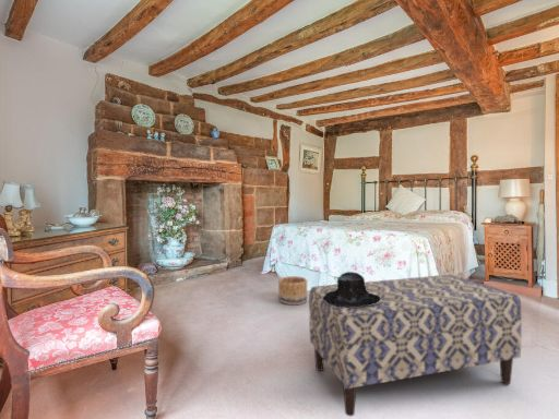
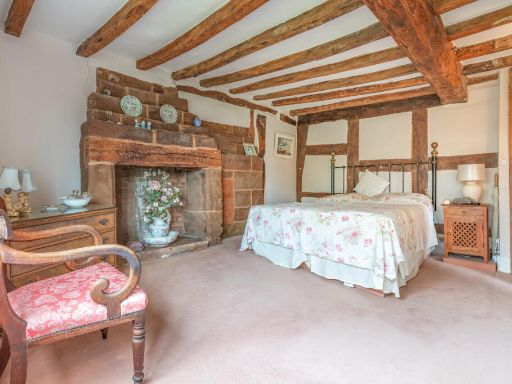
- bench [308,274,523,417]
- hat [323,271,381,308]
- basket [277,275,309,306]
